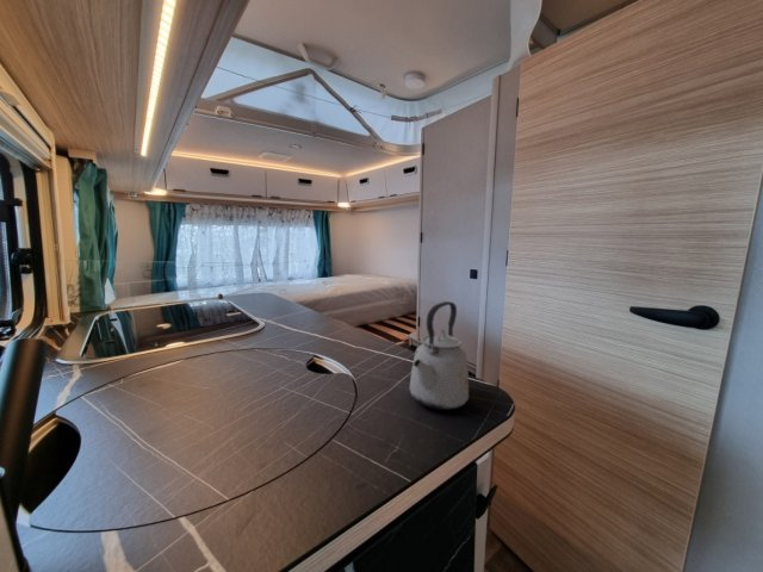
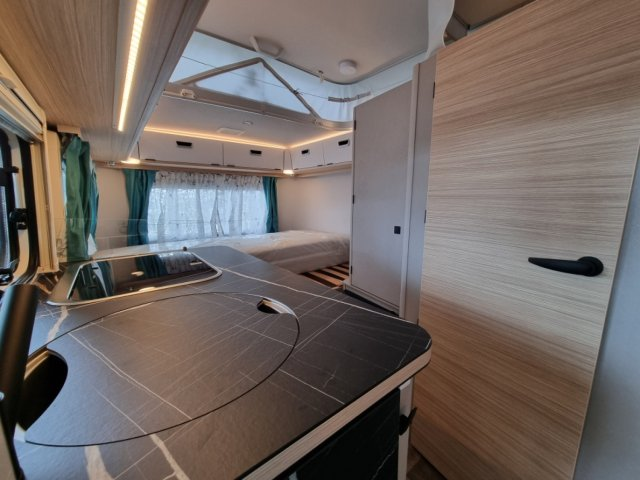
- kettle [408,300,470,411]
